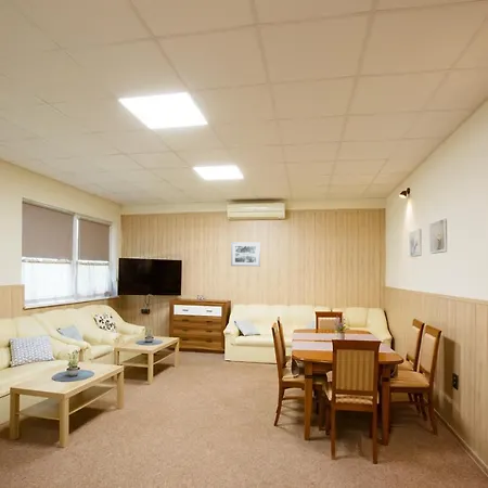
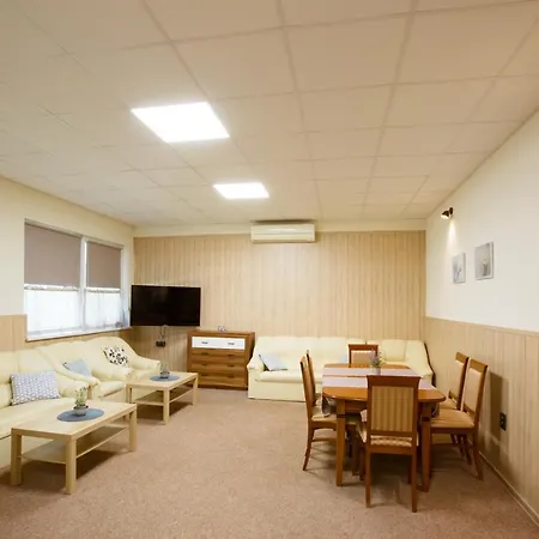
- wall art [230,241,261,268]
